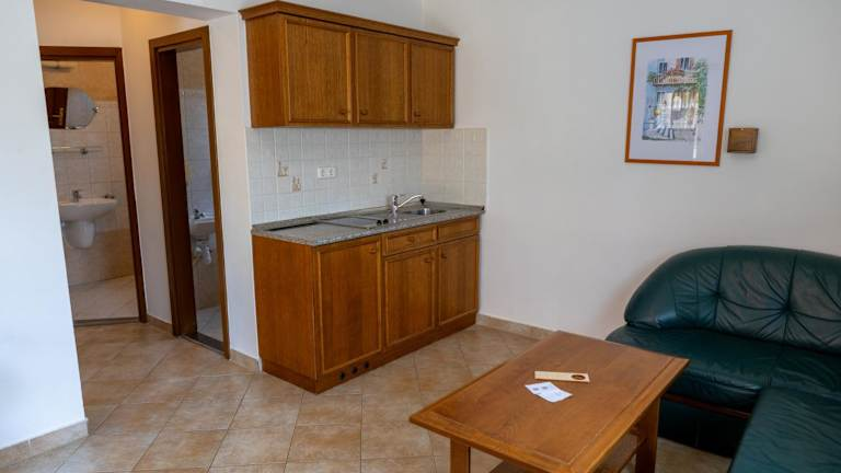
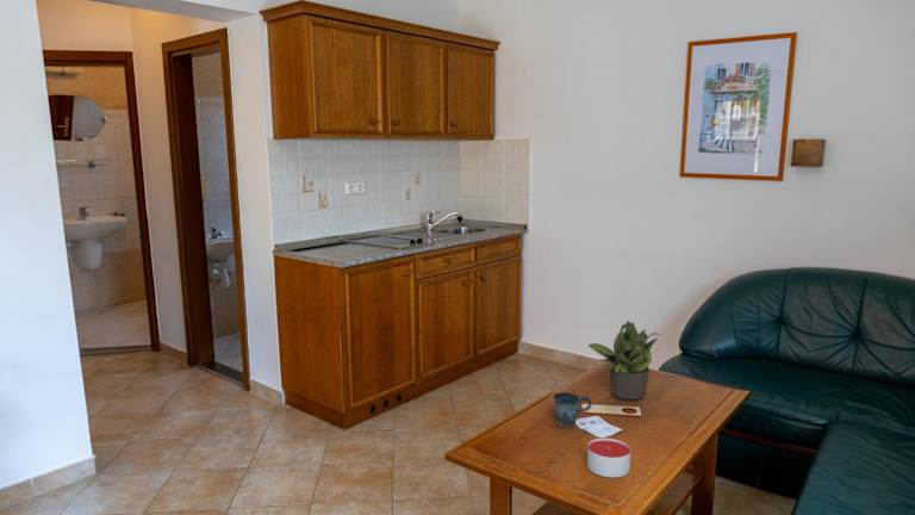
+ candle [586,438,631,479]
+ mug [552,391,593,429]
+ potted plant [587,319,662,401]
